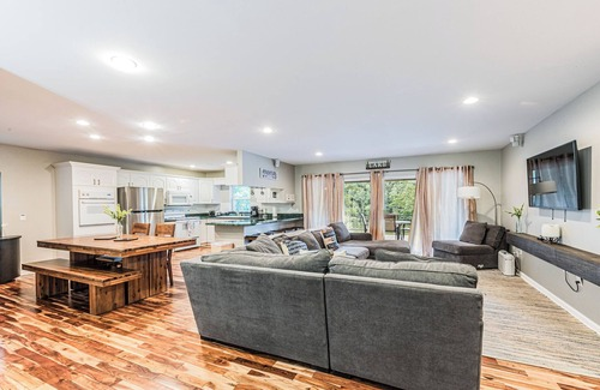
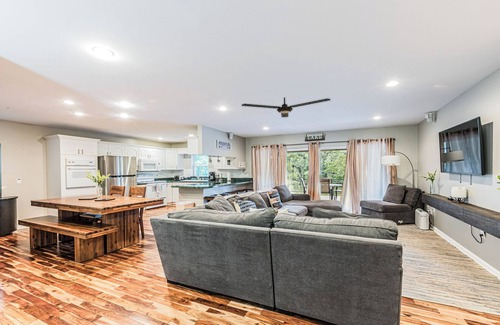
+ ceiling fan [240,97,332,118]
